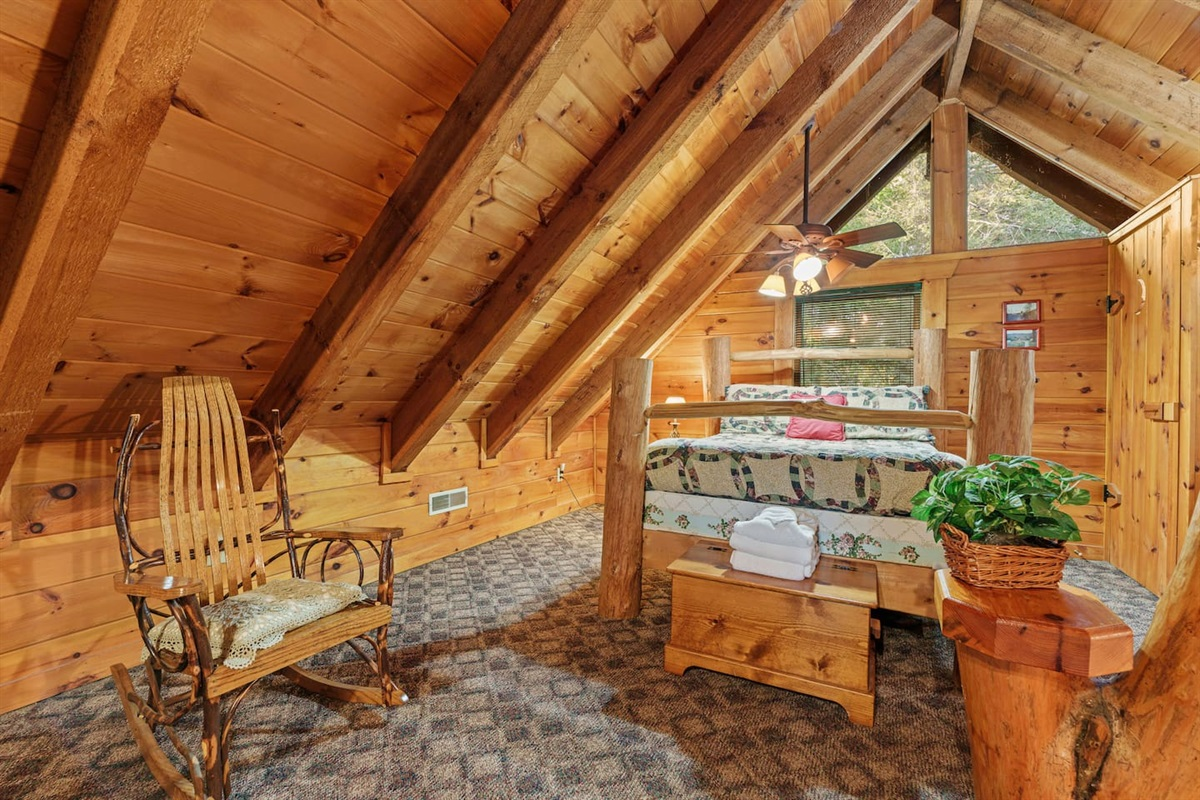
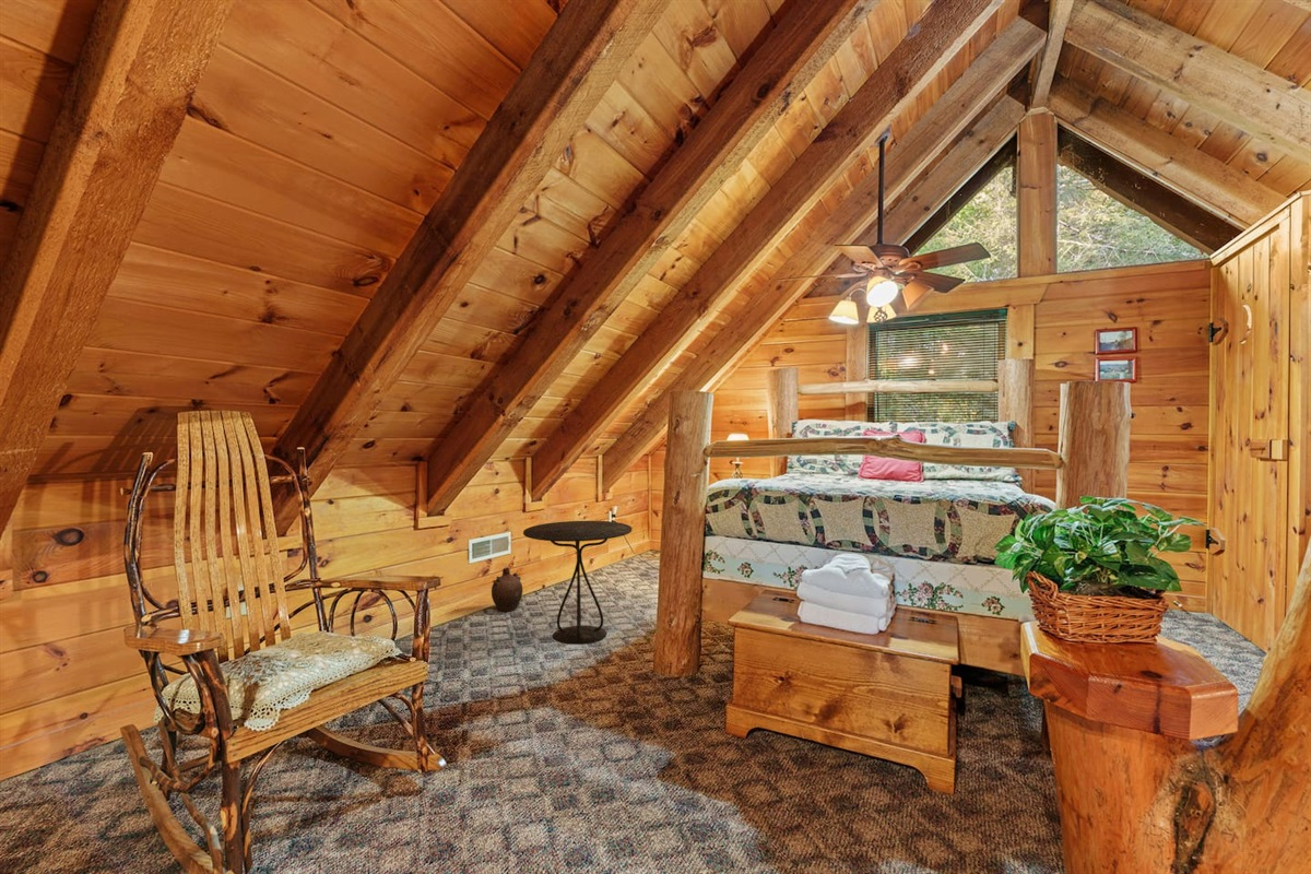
+ ceramic jug [491,567,523,613]
+ side table [522,520,633,646]
